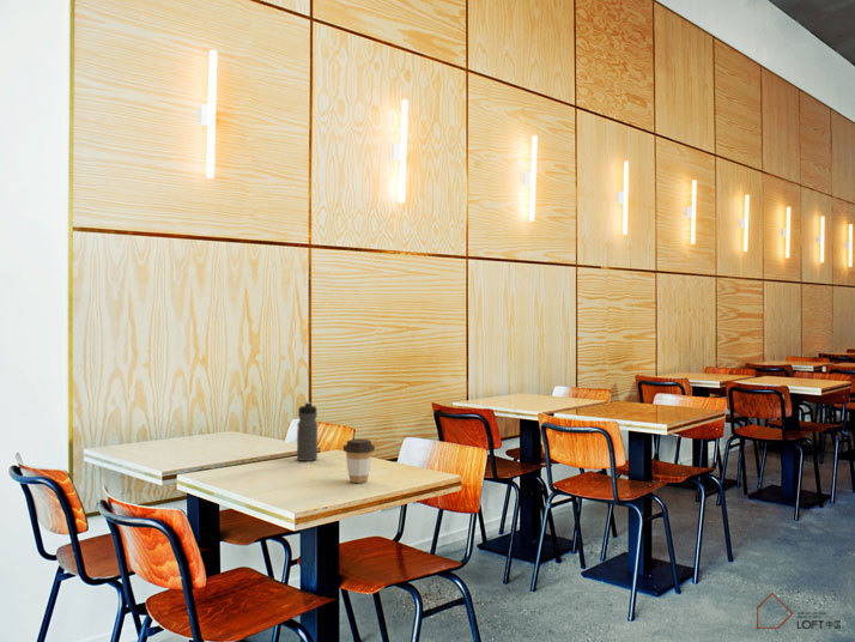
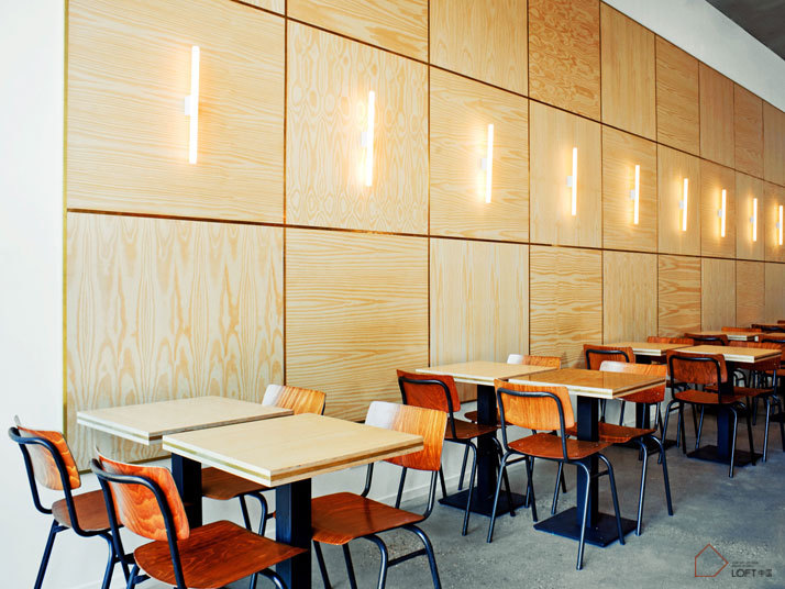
- water bottle [296,401,319,462]
- coffee cup [342,438,376,484]
